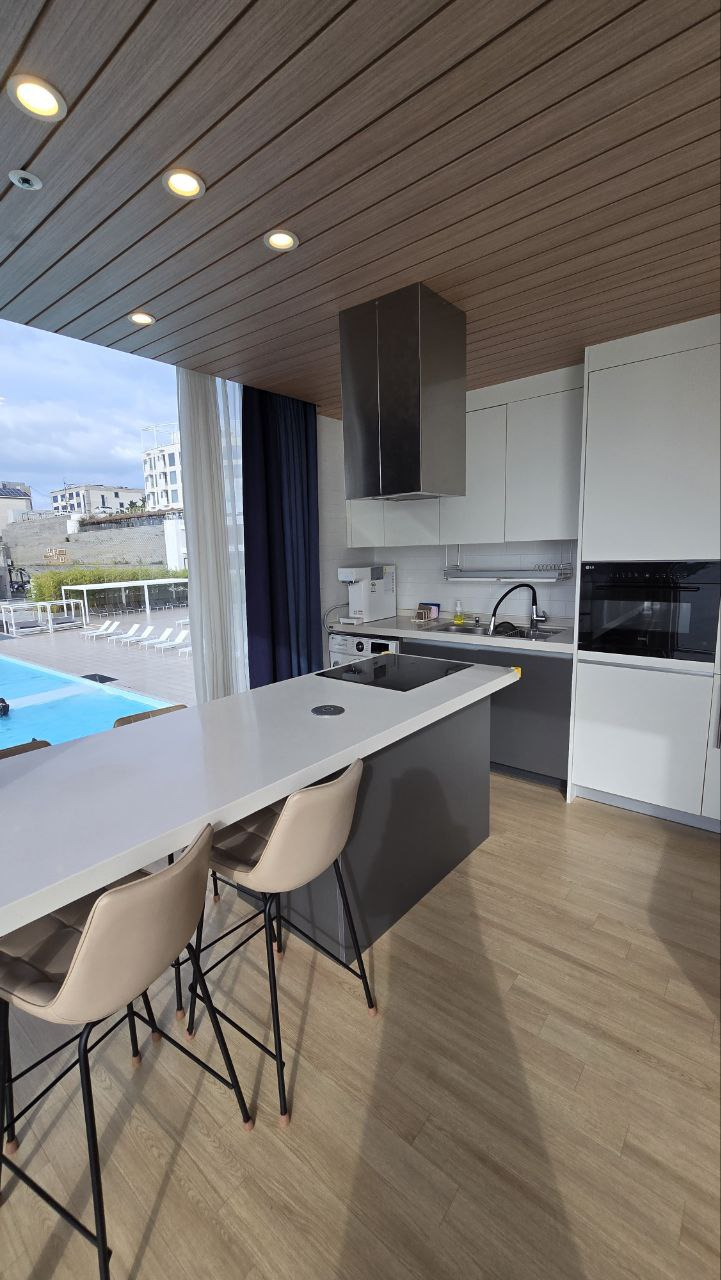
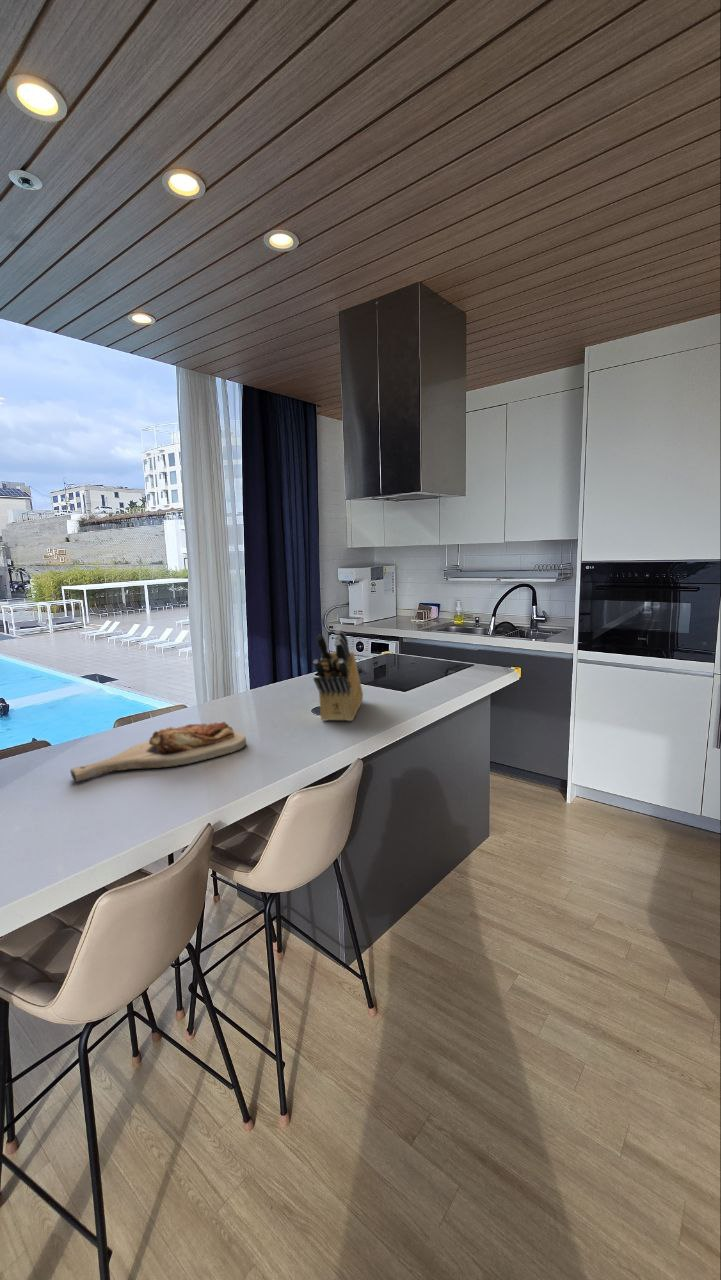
+ knife block [312,628,364,722]
+ cutting board [69,721,247,783]
